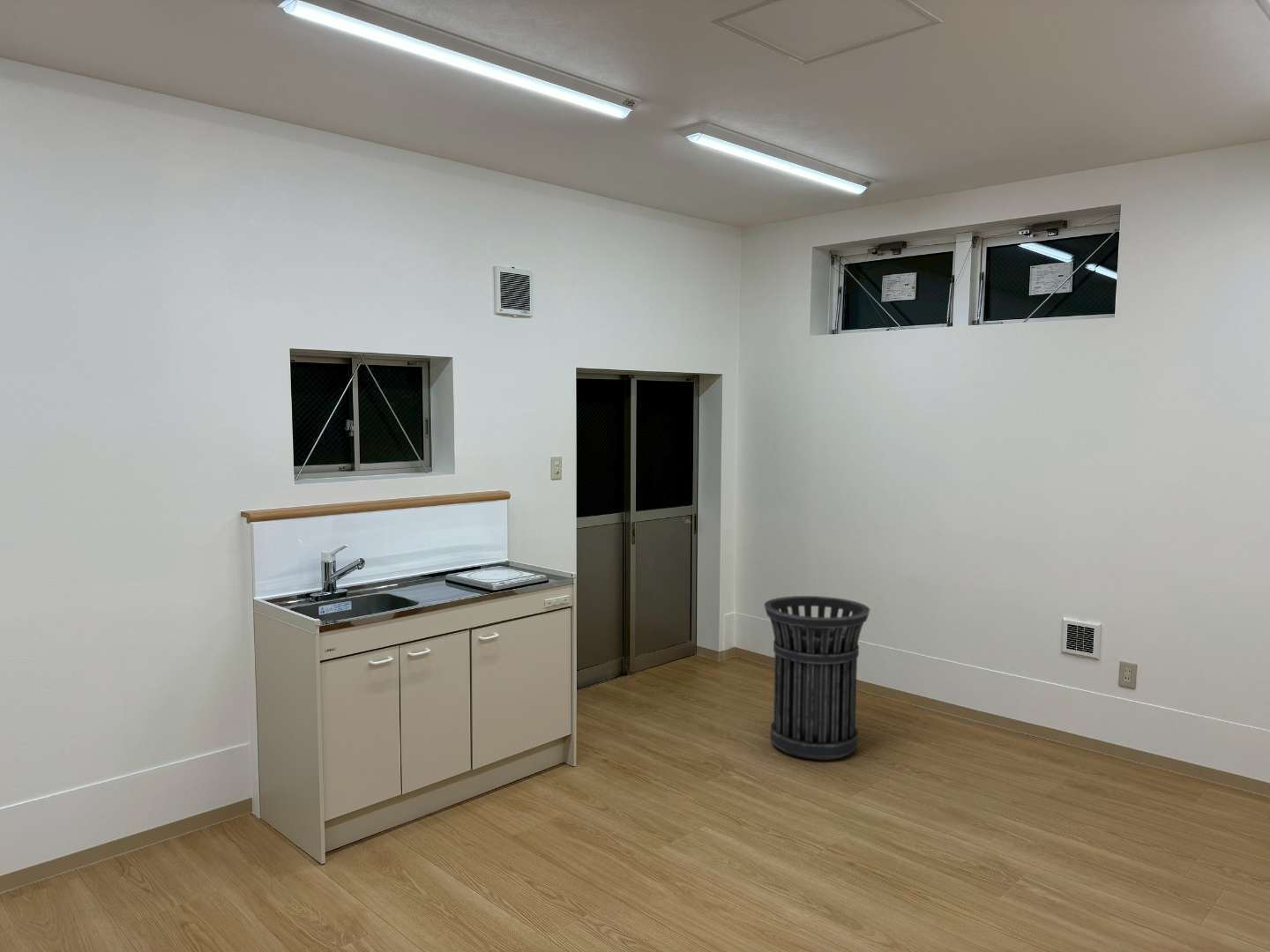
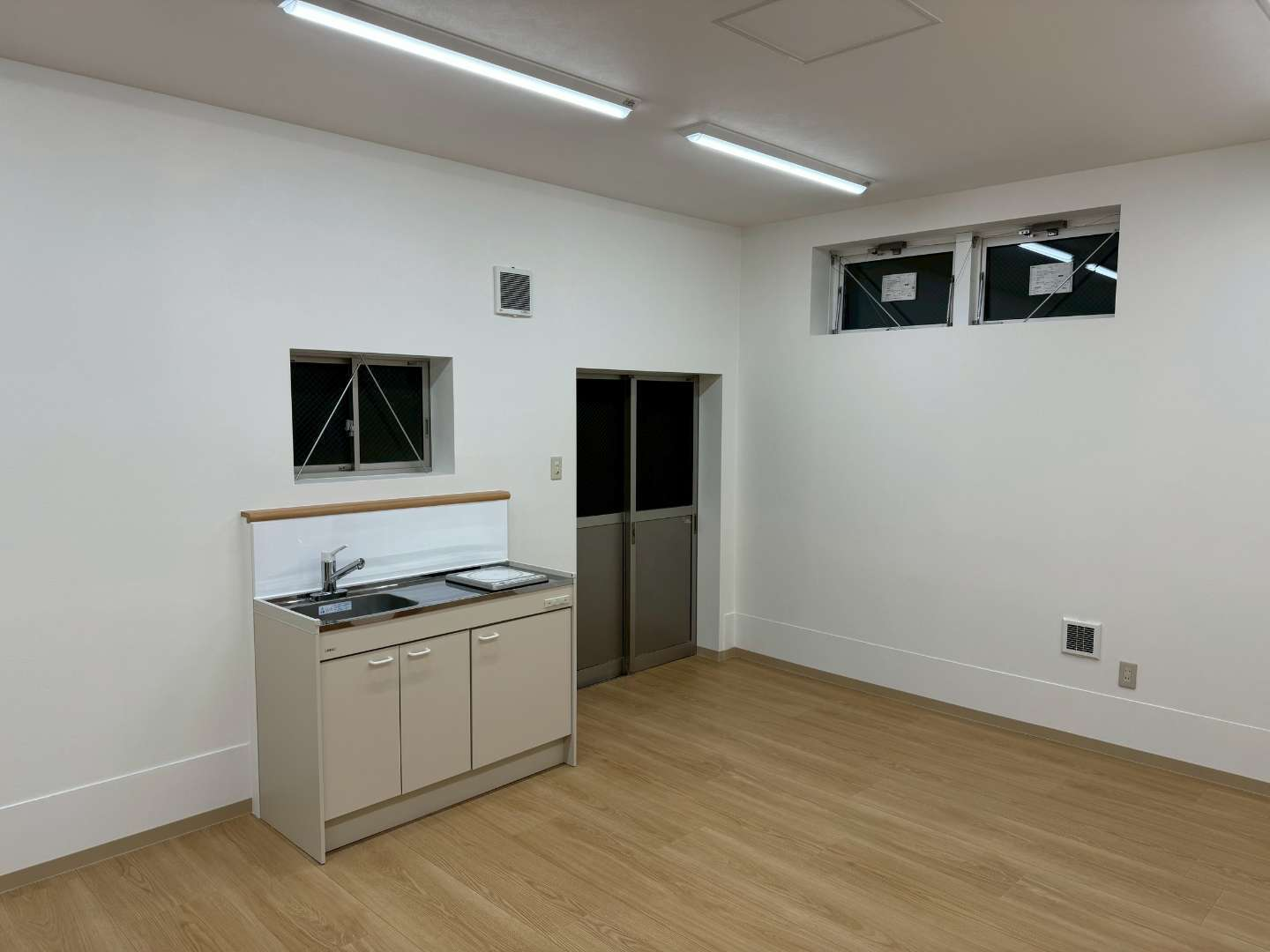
- trash can [764,595,871,761]
